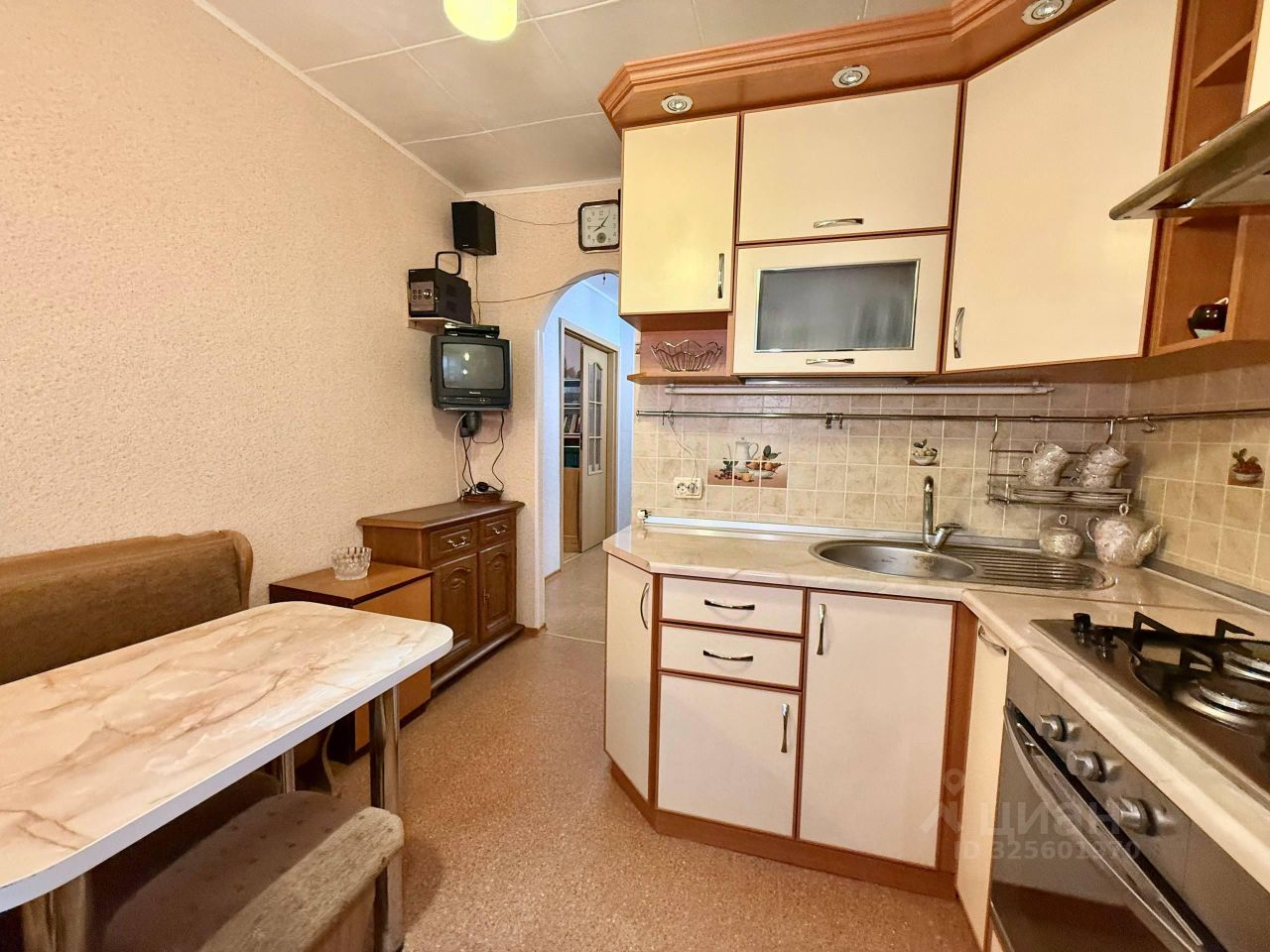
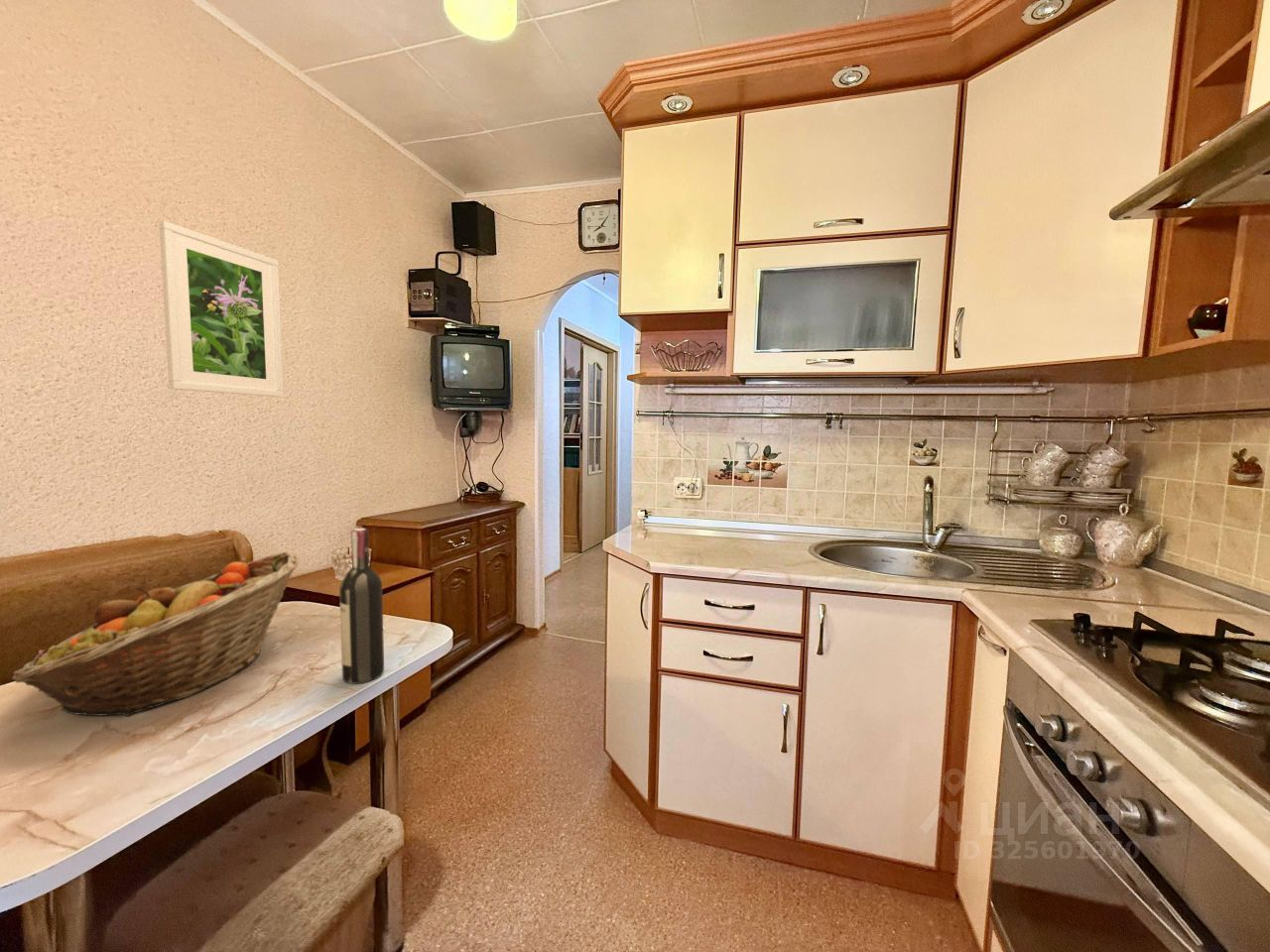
+ fruit basket [10,551,301,717]
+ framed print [158,220,285,398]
+ wine bottle [338,528,385,684]
